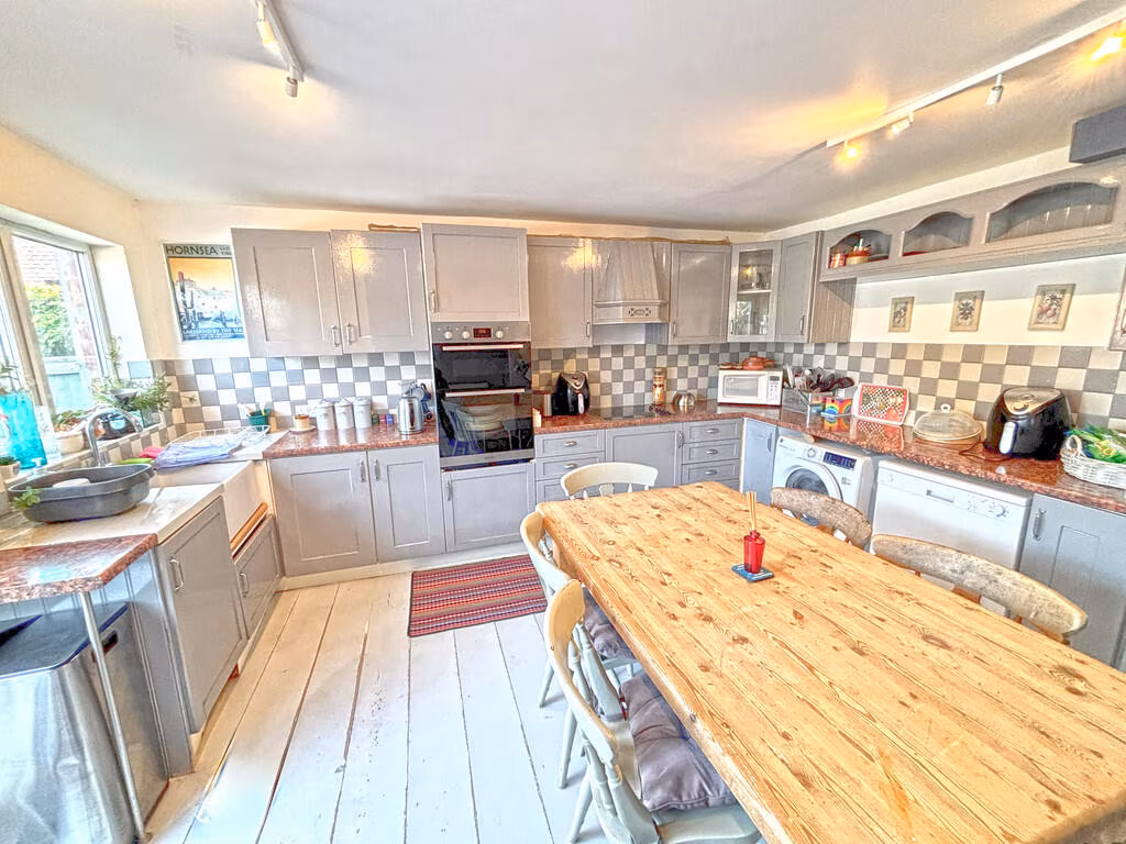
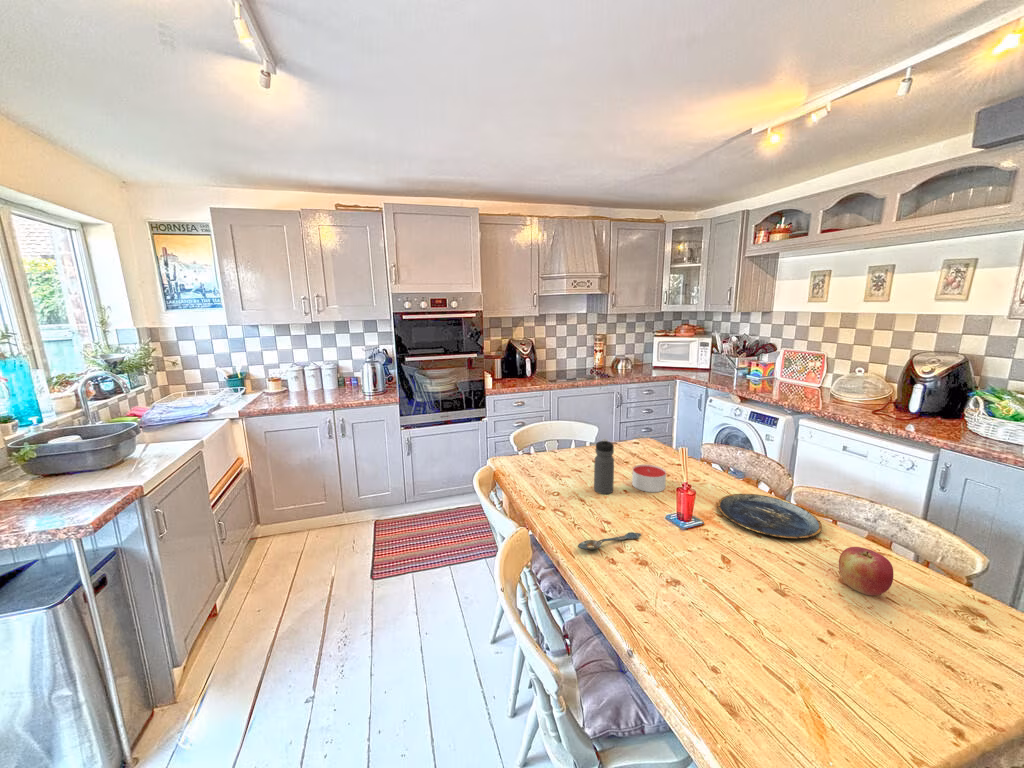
+ water bottle [593,438,615,495]
+ apple [838,546,894,596]
+ candle [631,464,667,493]
+ spoon [577,531,642,551]
+ plate [717,493,823,540]
